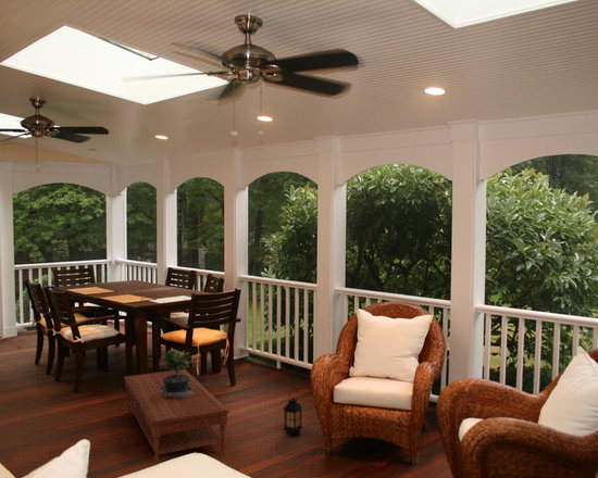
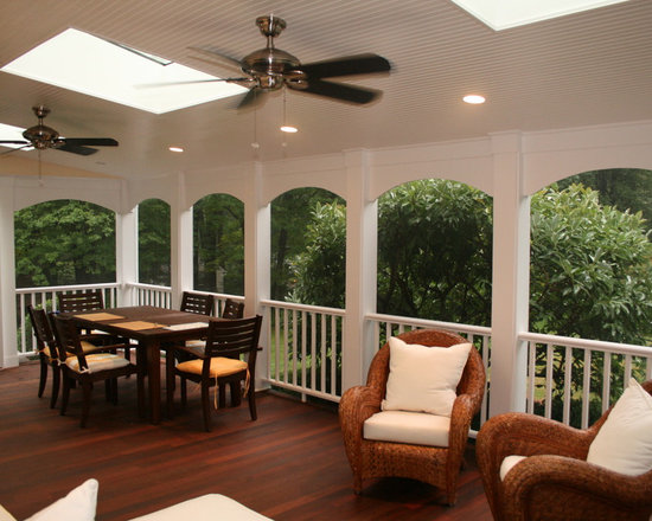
- coffee table [123,368,231,466]
- potted plant [159,349,195,399]
- lantern [282,387,304,437]
